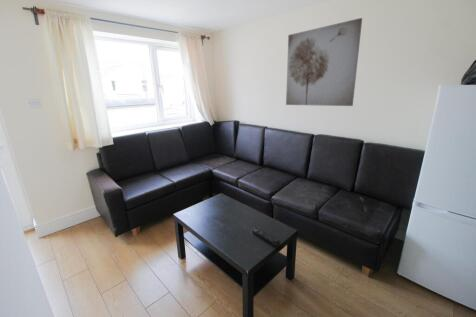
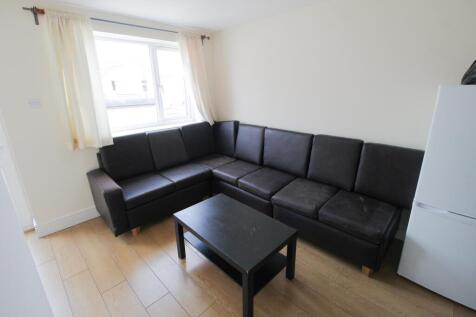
- wall art [285,17,363,107]
- remote control [251,228,281,248]
